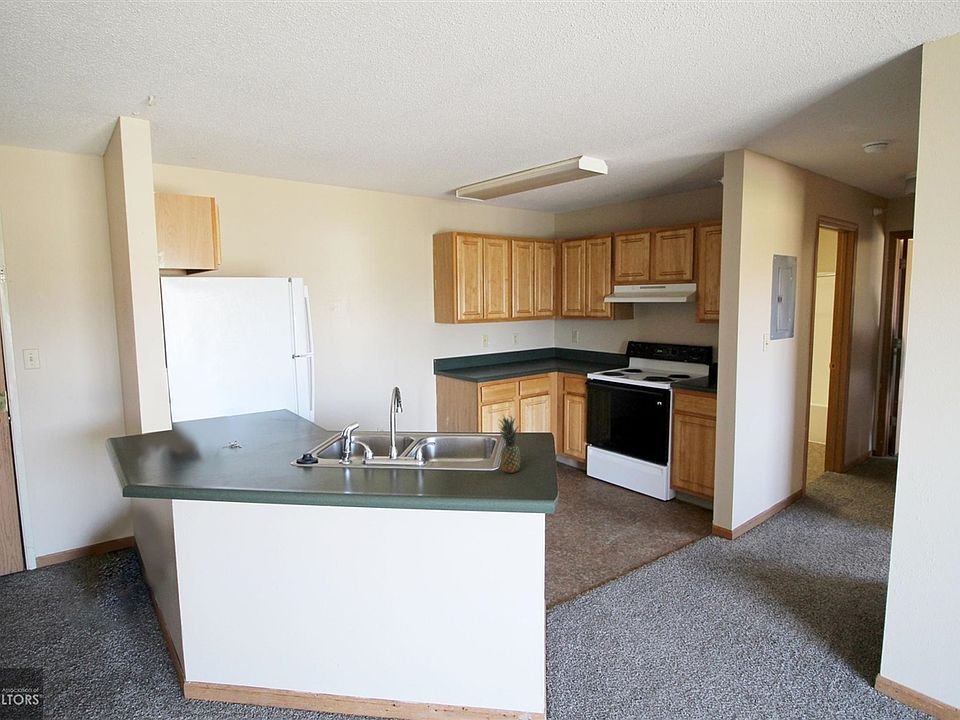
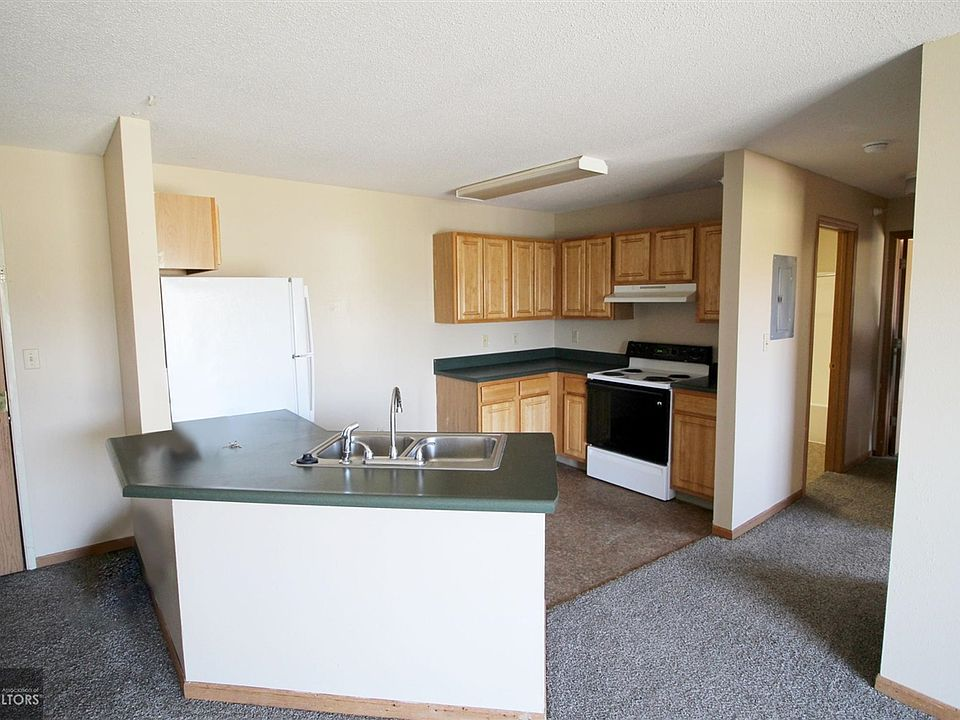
- fruit [496,414,522,474]
